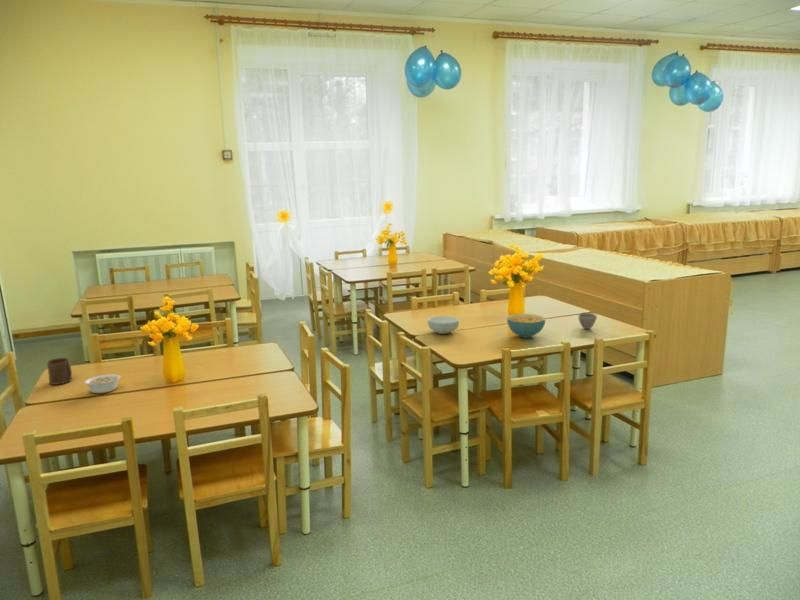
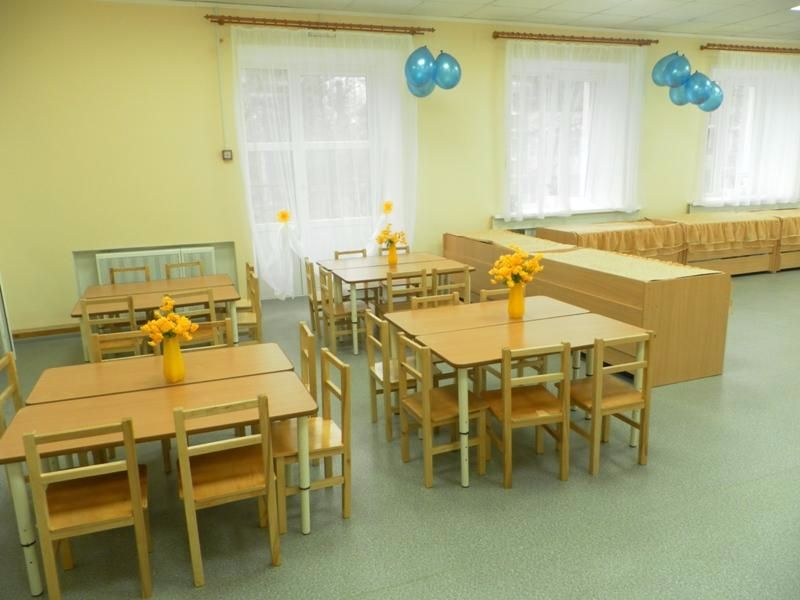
- legume [84,374,122,394]
- cereal bowl [427,315,460,335]
- cup [46,357,73,386]
- cup [577,311,598,330]
- cereal bowl [506,313,547,339]
